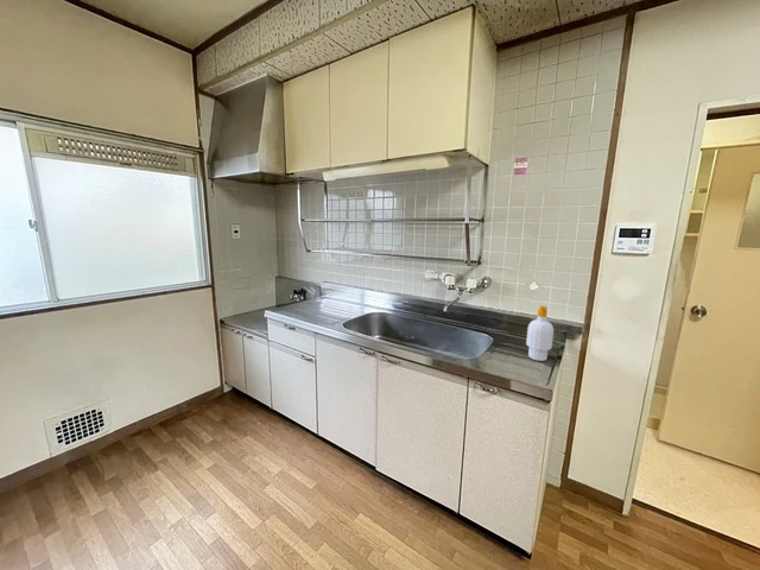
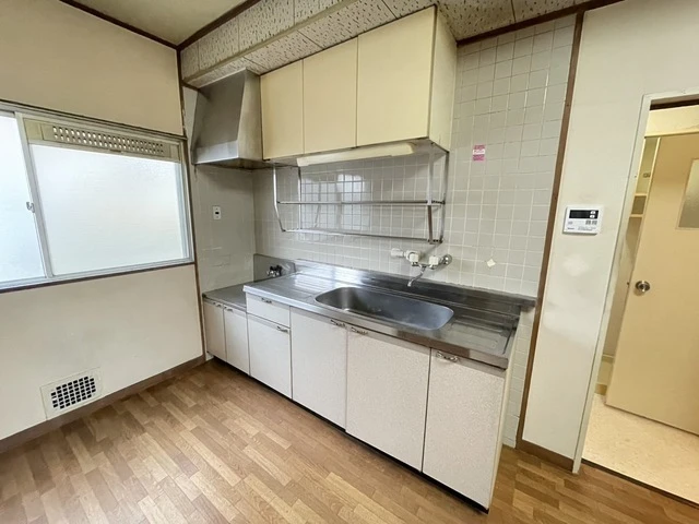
- soap bottle [525,304,555,362]
